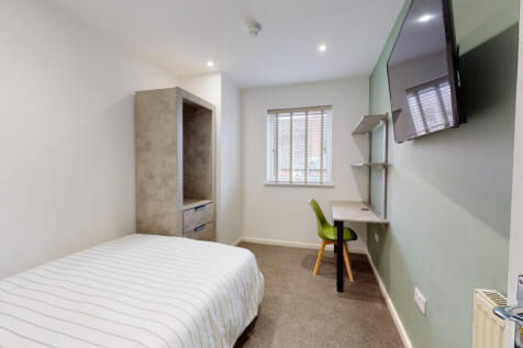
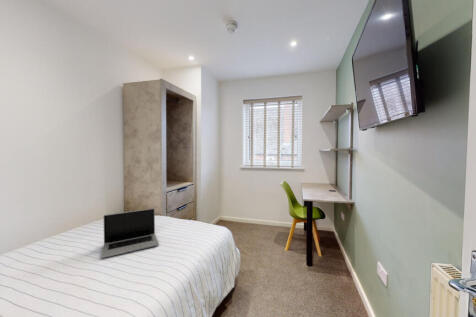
+ laptop [101,207,160,259]
